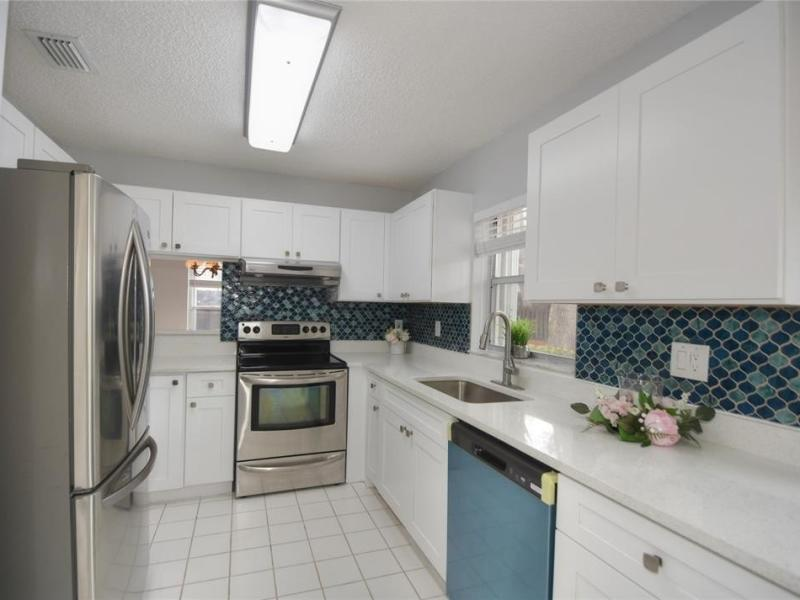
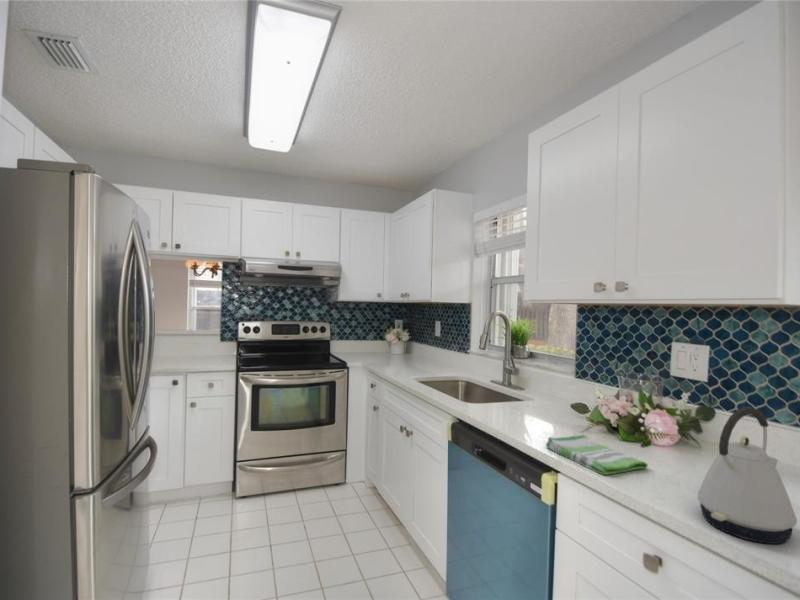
+ kettle [697,406,798,545]
+ dish towel [545,434,649,476]
